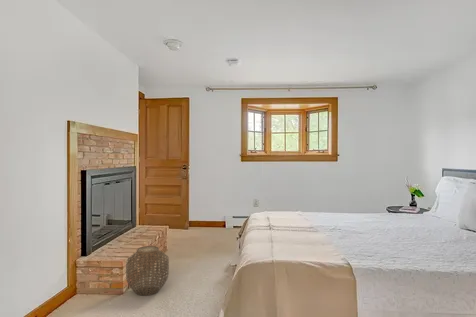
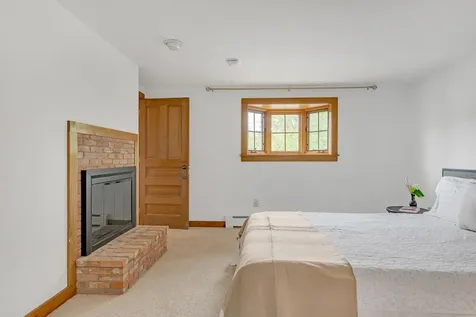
- woven basket [125,245,170,297]
